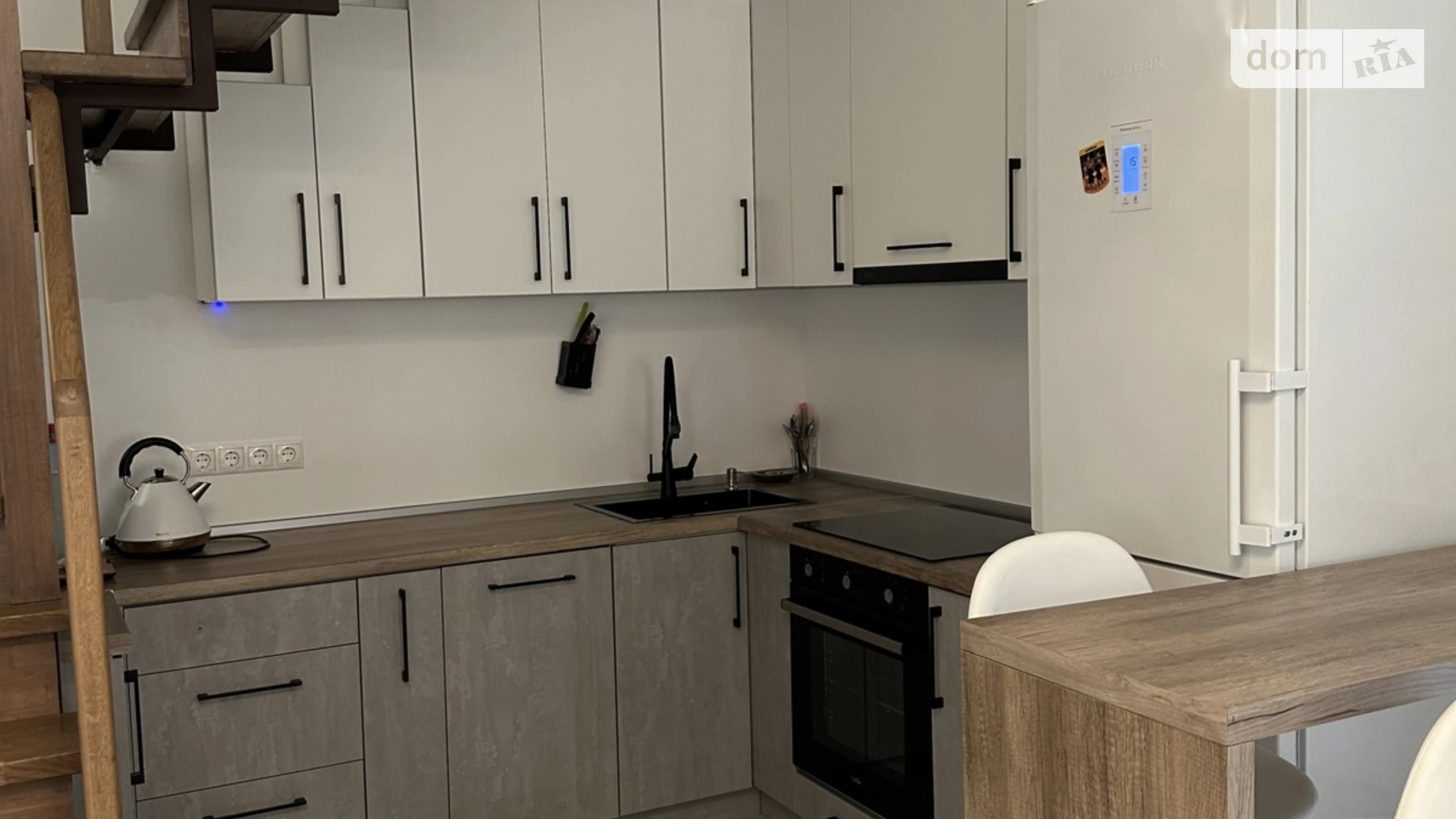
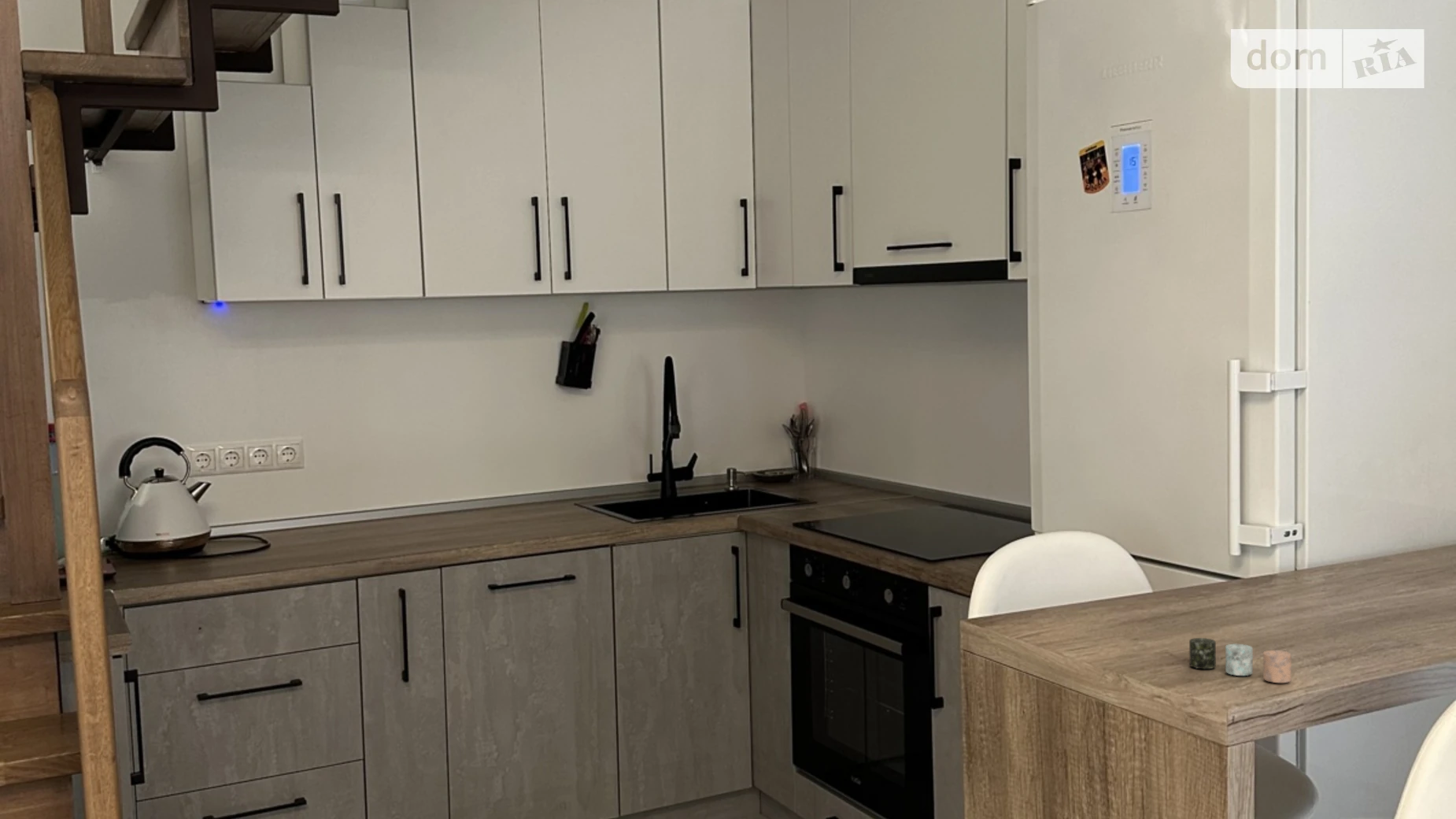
+ candle [1188,637,1292,684]
